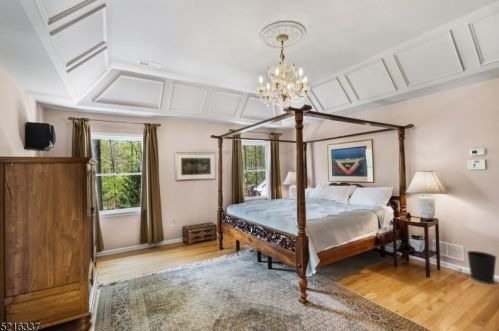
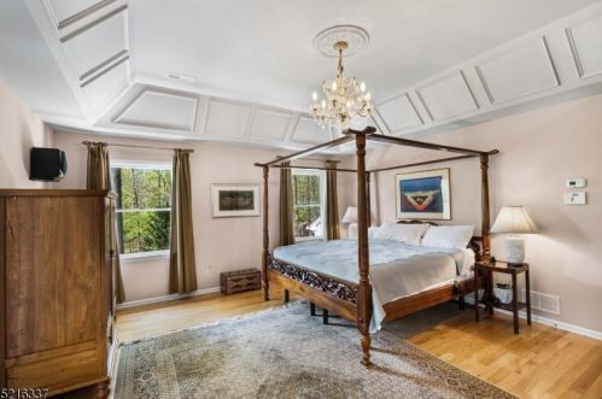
- wastebasket [466,250,498,285]
